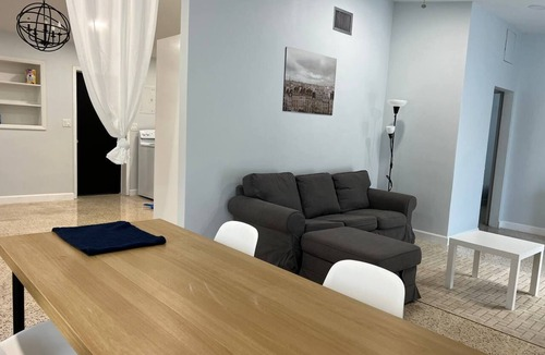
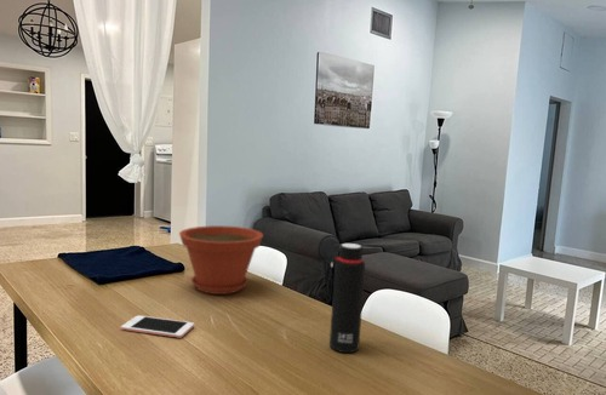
+ water bottle [326,242,366,354]
+ cell phone [120,314,195,339]
+ plant pot [178,224,264,296]
